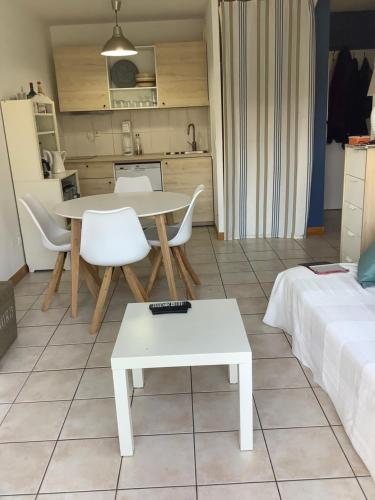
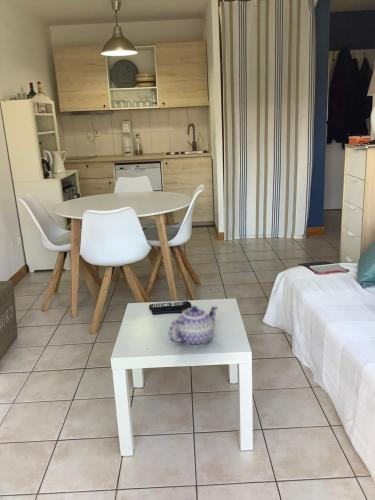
+ teapot [168,305,219,349]
